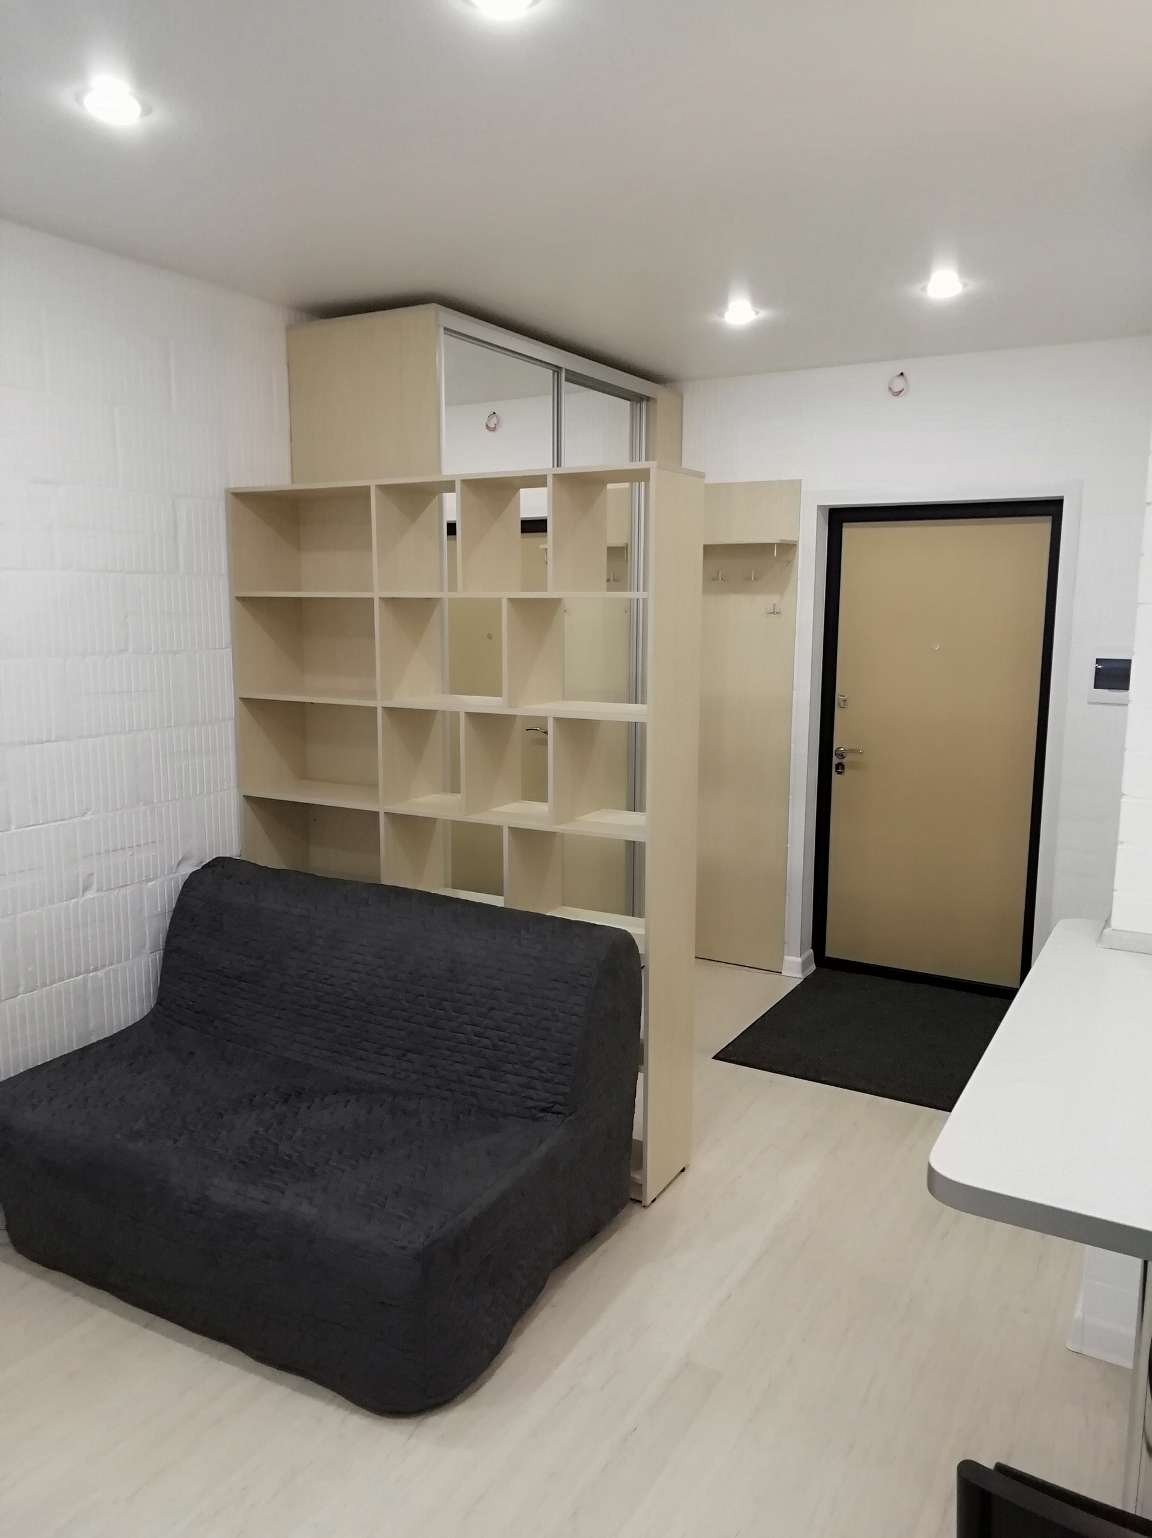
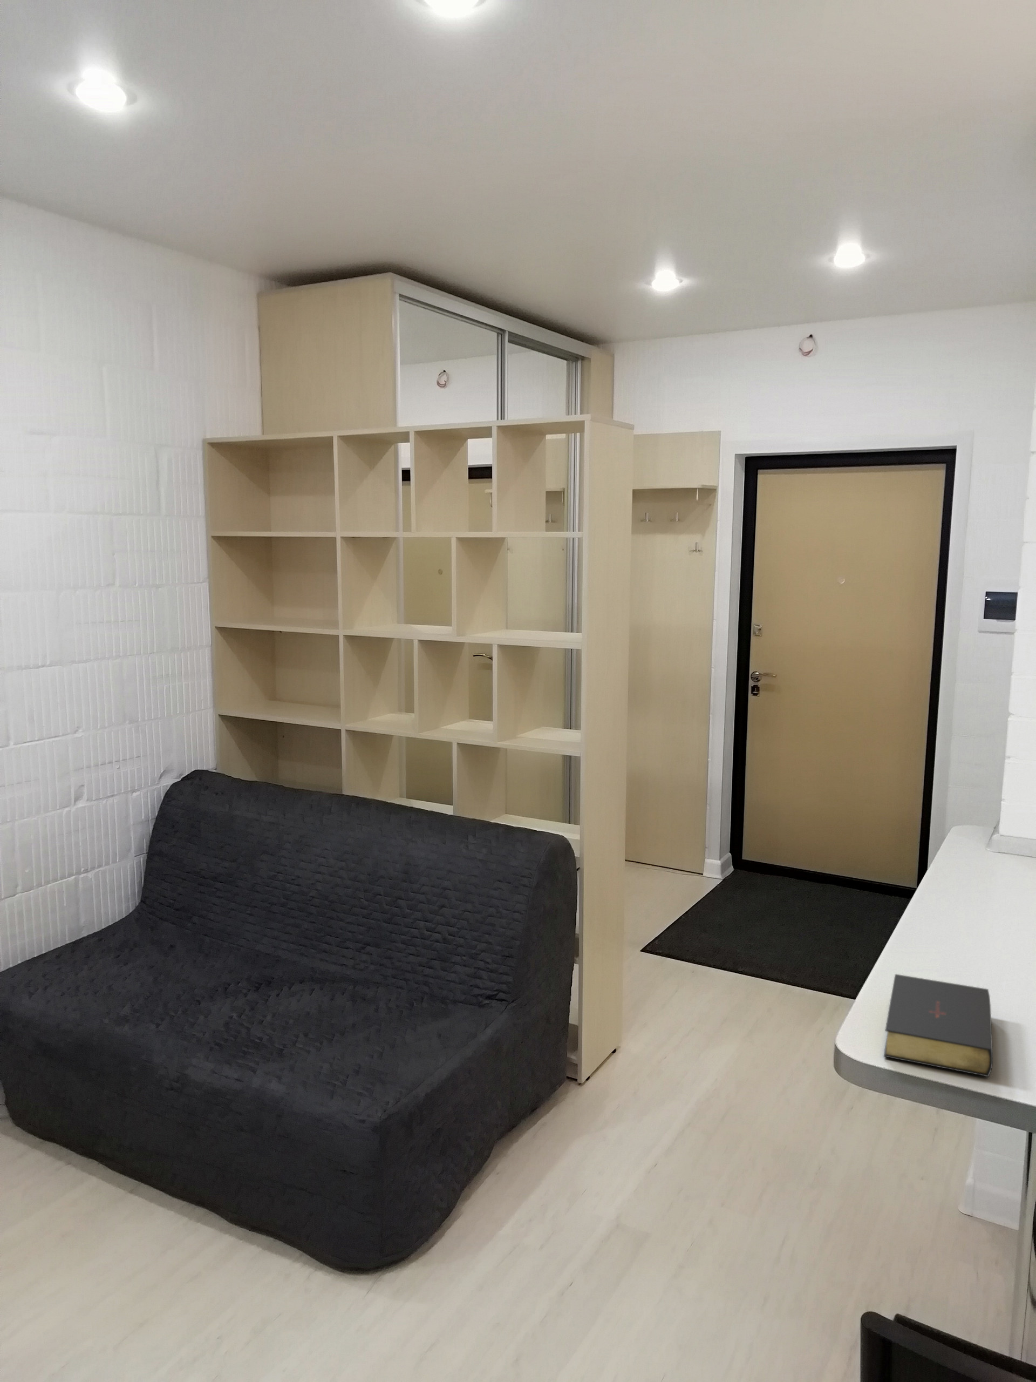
+ bible [884,973,994,1077]
